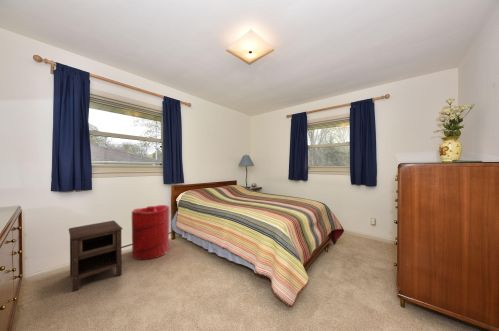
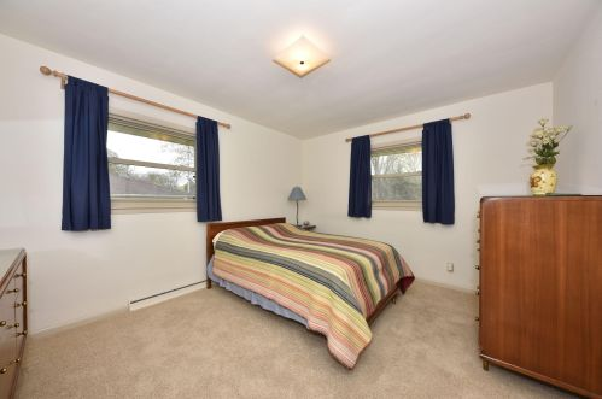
- laundry hamper [131,204,170,261]
- nightstand [68,219,124,293]
